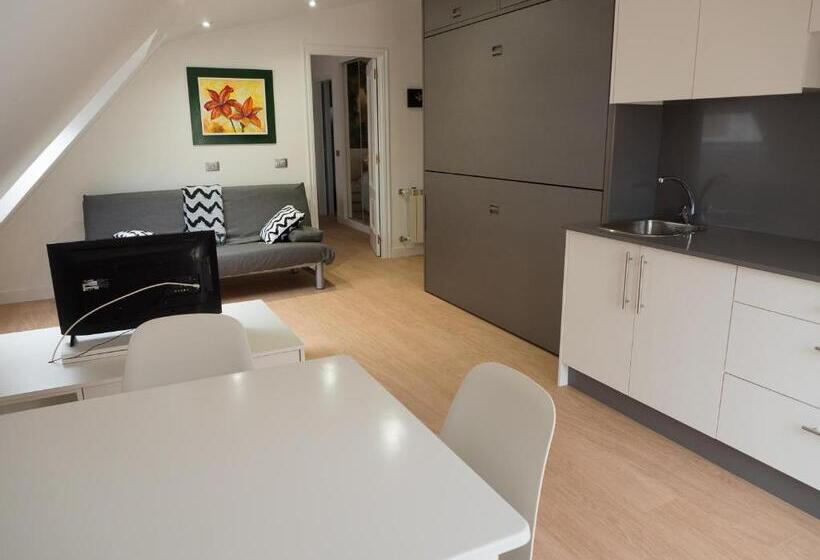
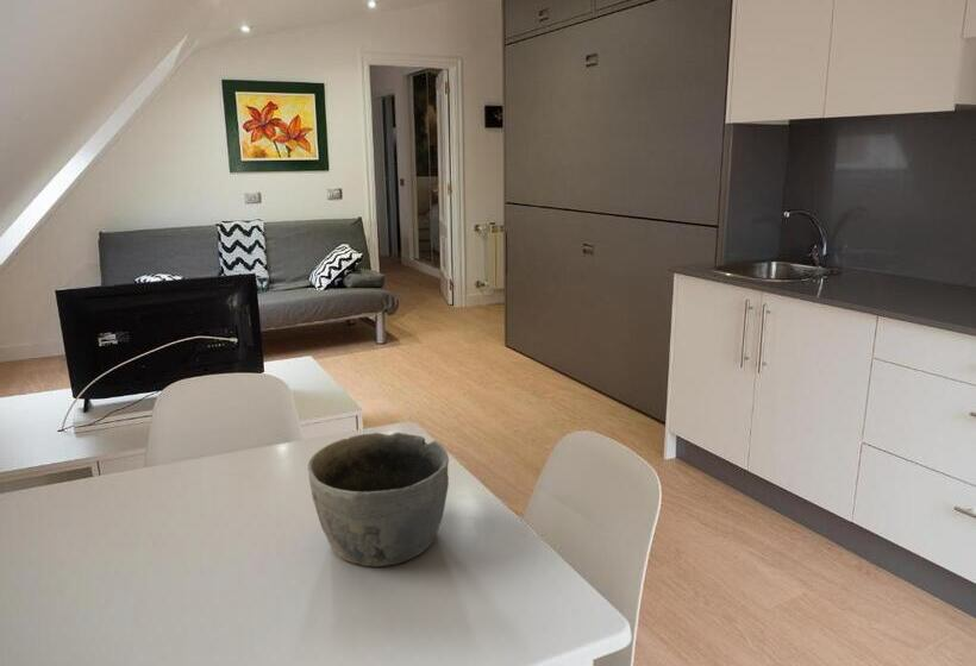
+ bowl [307,432,450,567]
